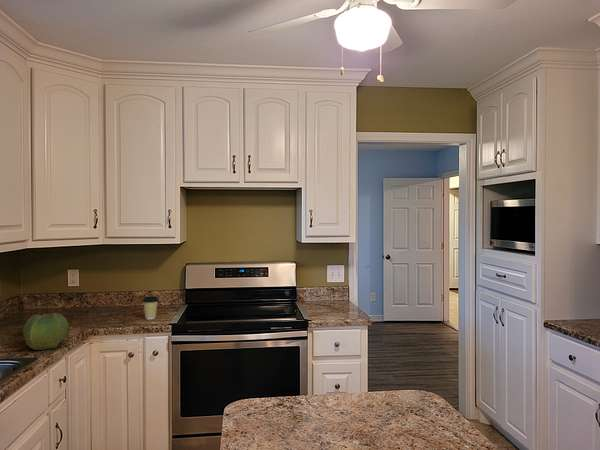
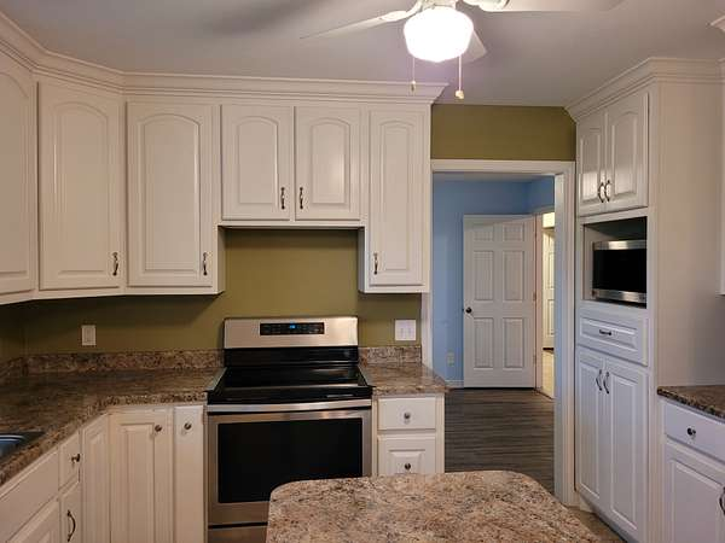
- cabbage [22,312,70,351]
- coffee cup [141,295,160,320]
